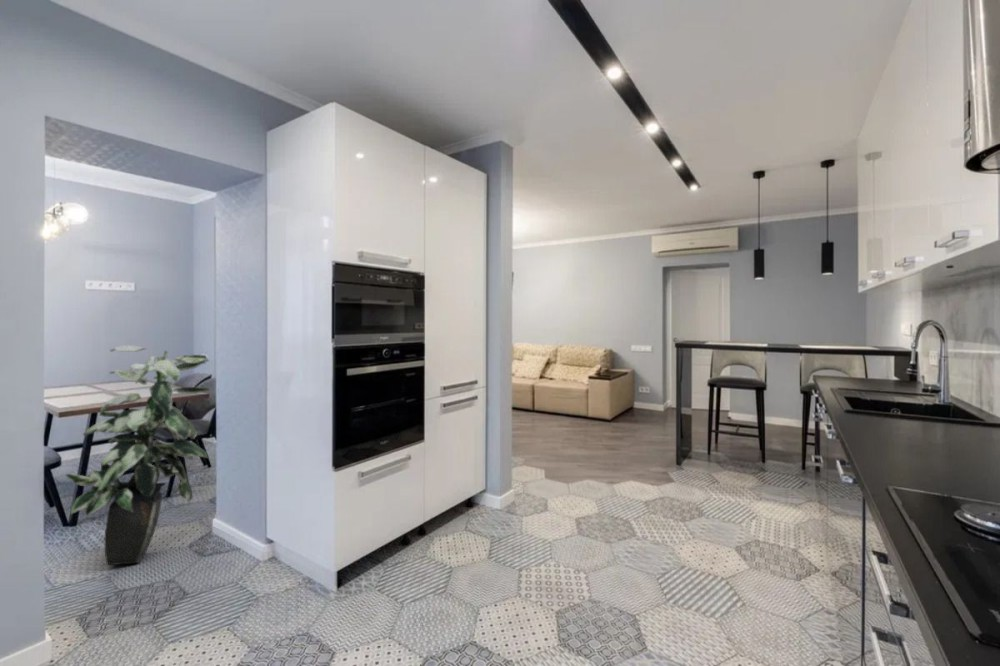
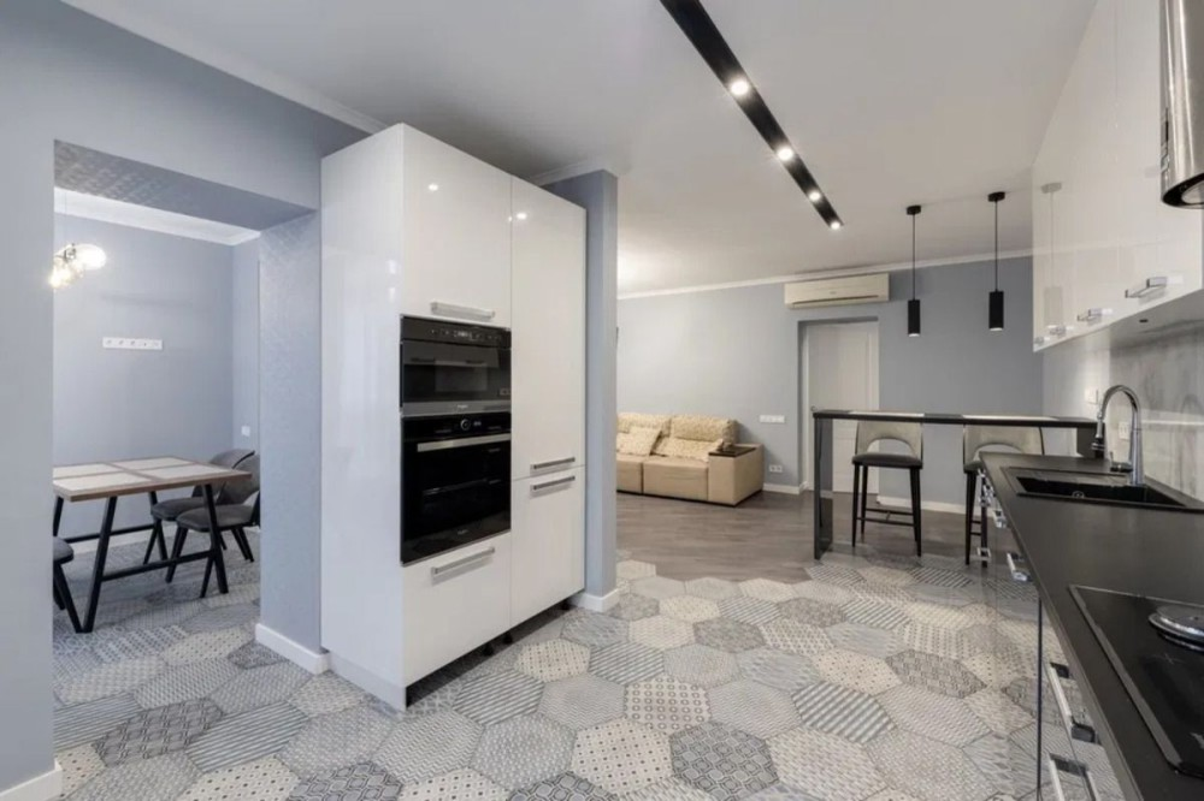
- indoor plant [64,344,212,566]
